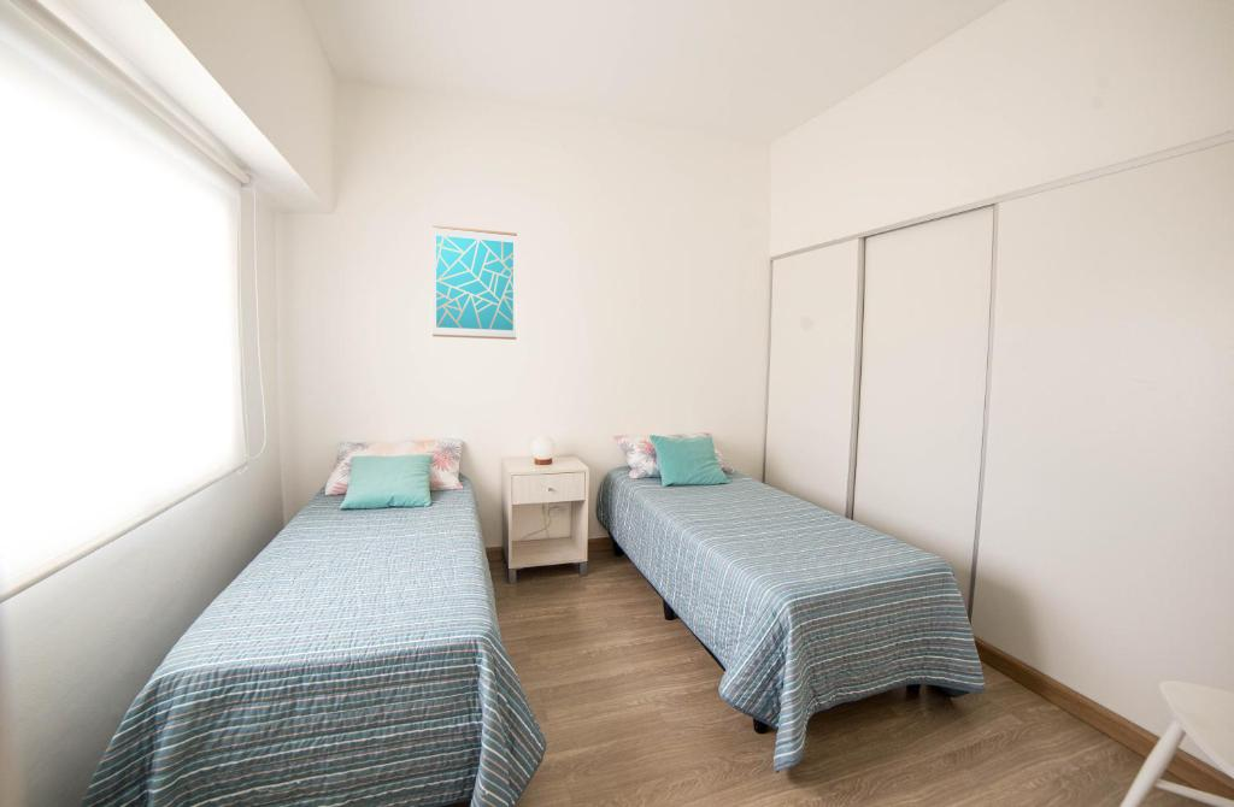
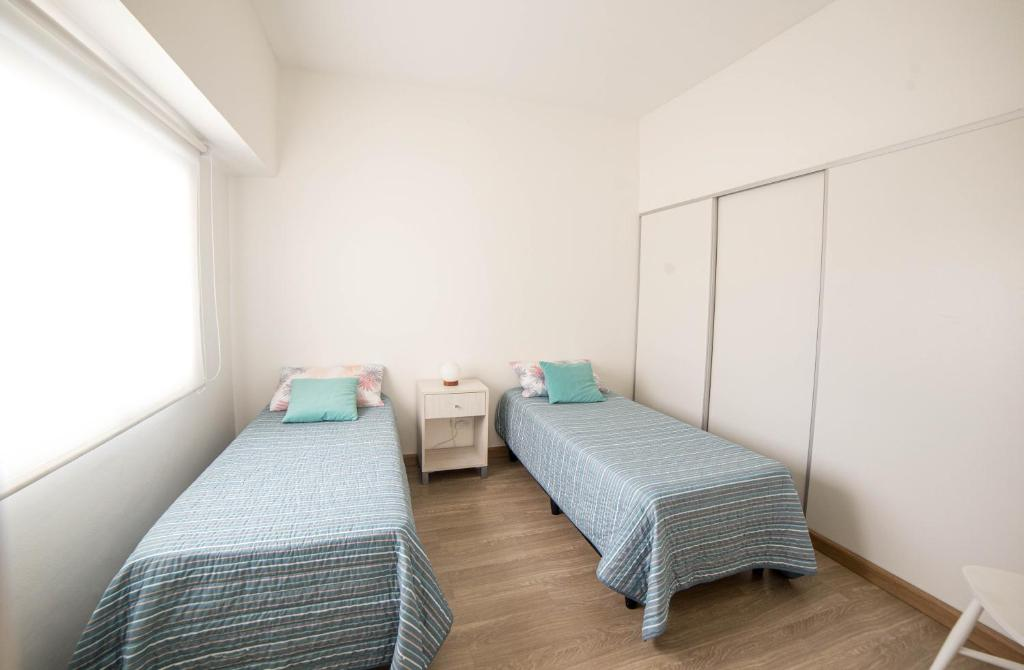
- wall art [431,224,518,341]
